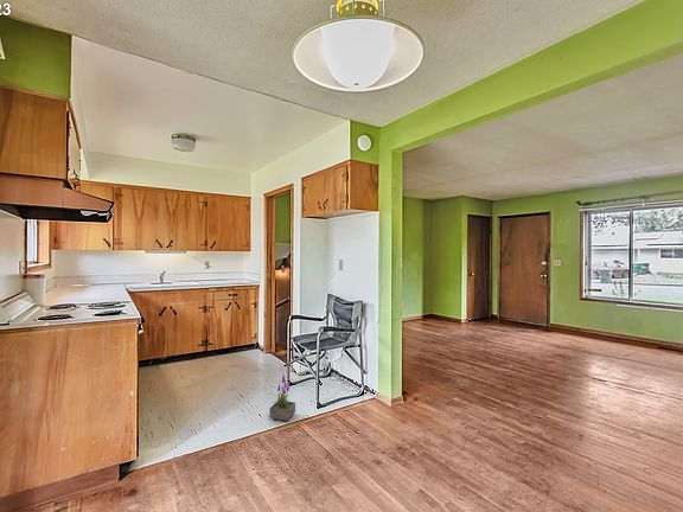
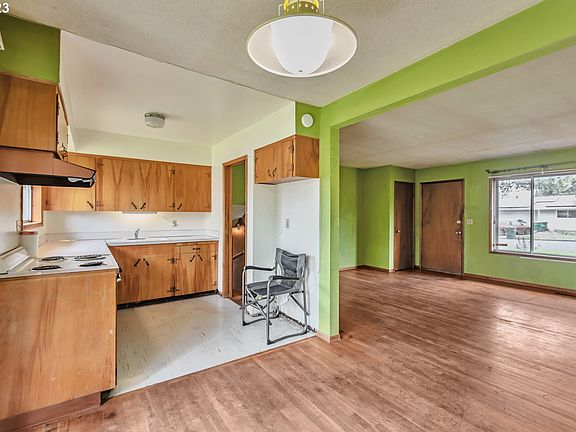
- potted plant [268,372,296,422]
